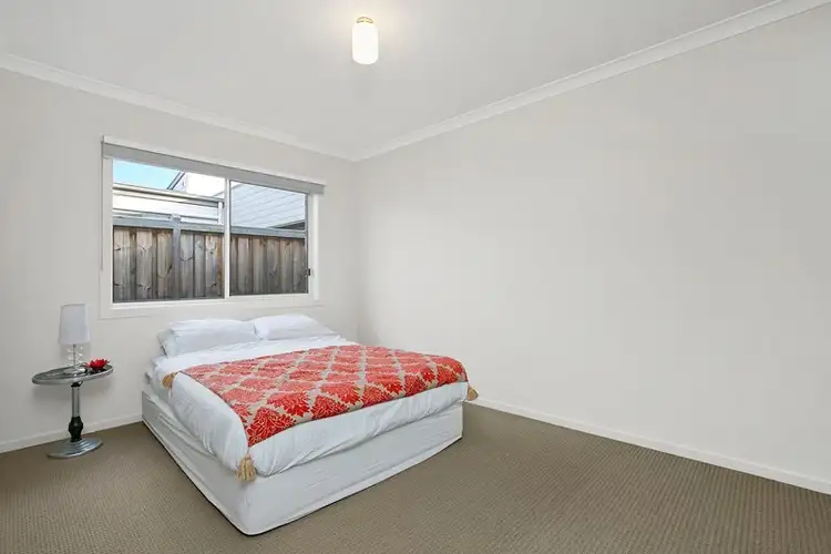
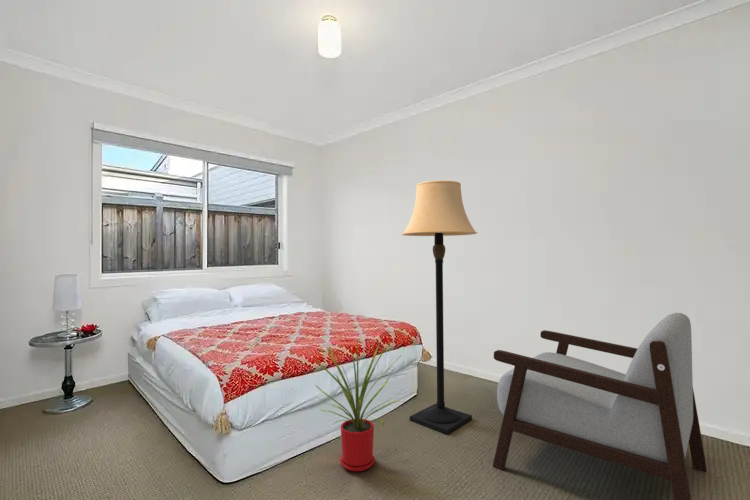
+ armchair [492,312,708,500]
+ lamp [401,179,478,435]
+ house plant [314,339,404,472]
